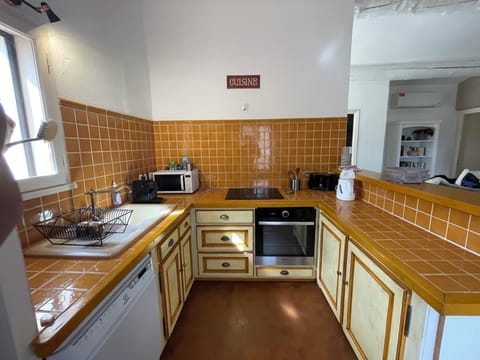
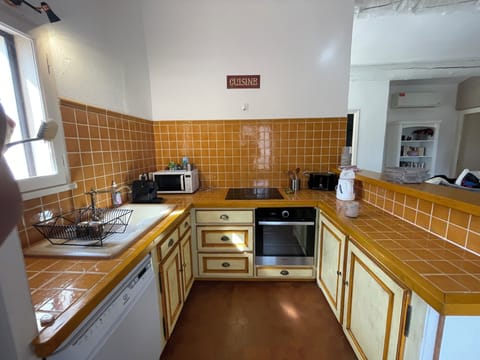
+ mug [345,198,363,218]
